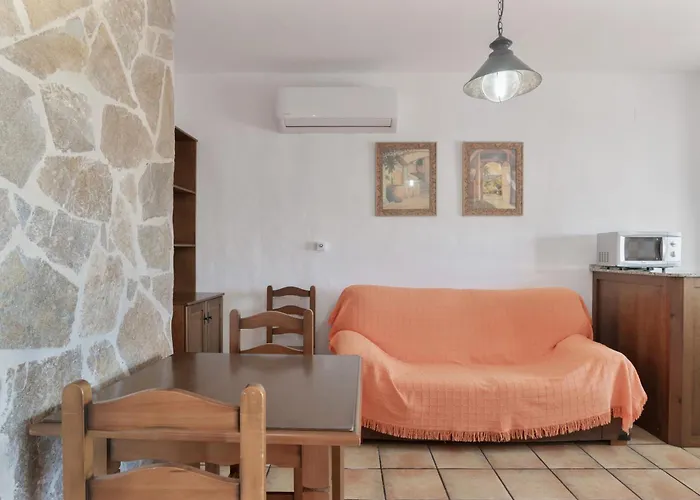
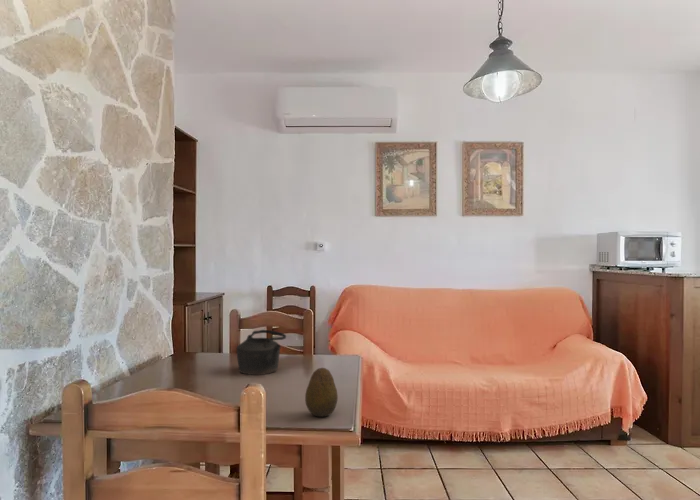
+ fruit [304,367,339,418]
+ teapot [236,329,287,376]
